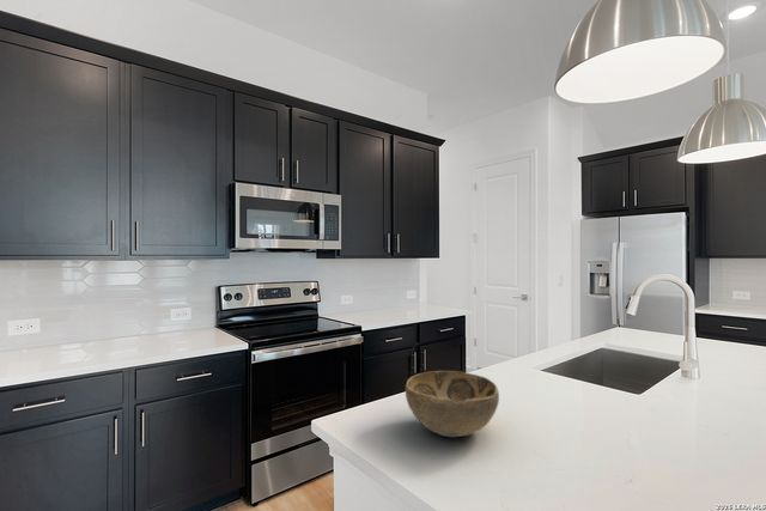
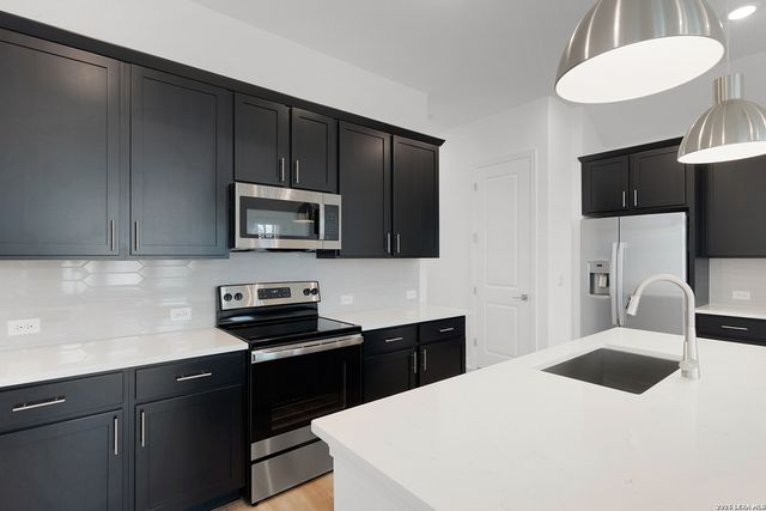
- decorative bowl [405,370,500,438]
